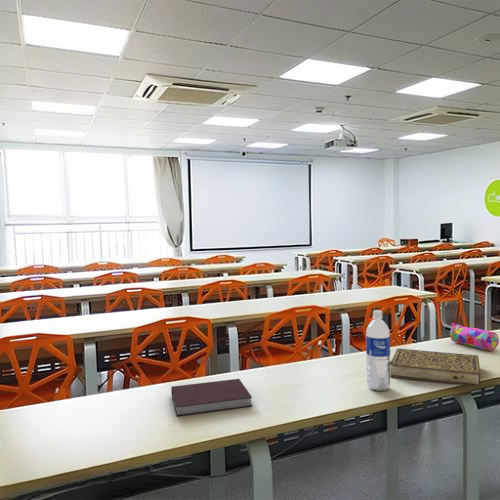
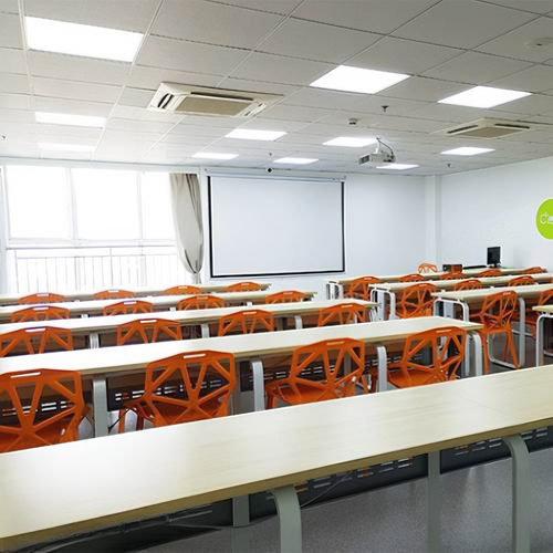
- pencil case [446,322,500,352]
- book [390,348,482,388]
- water bottle [365,309,391,392]
- notebook [170,378,253,417]
